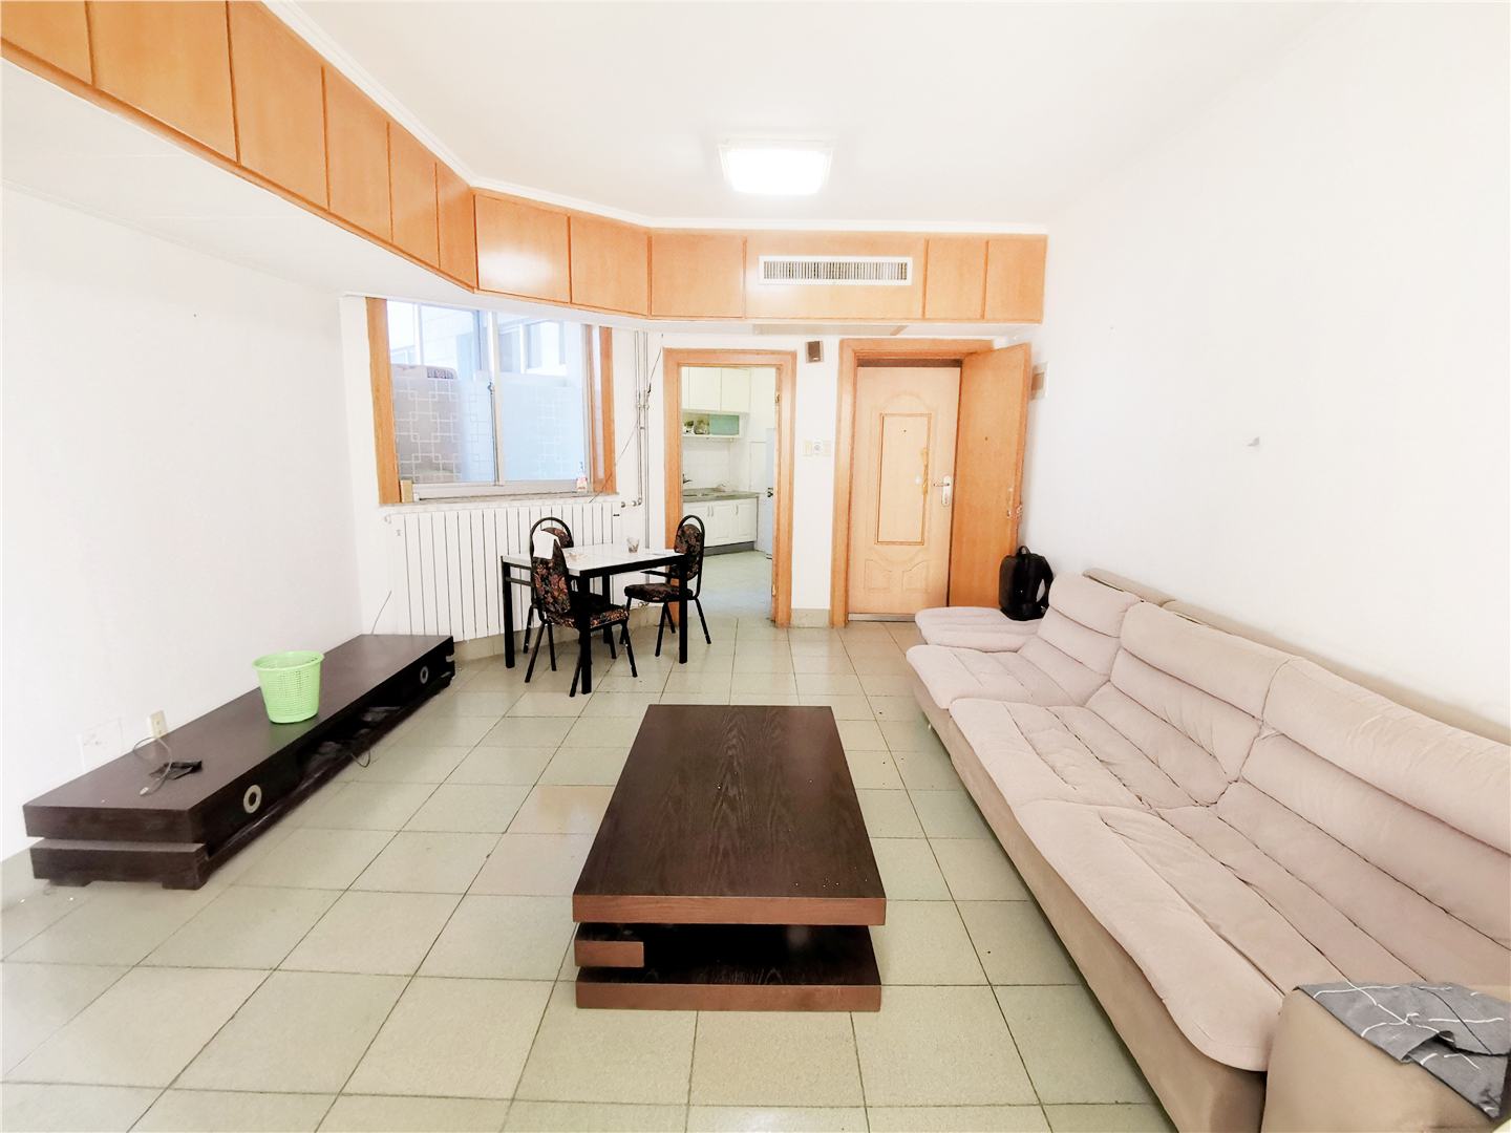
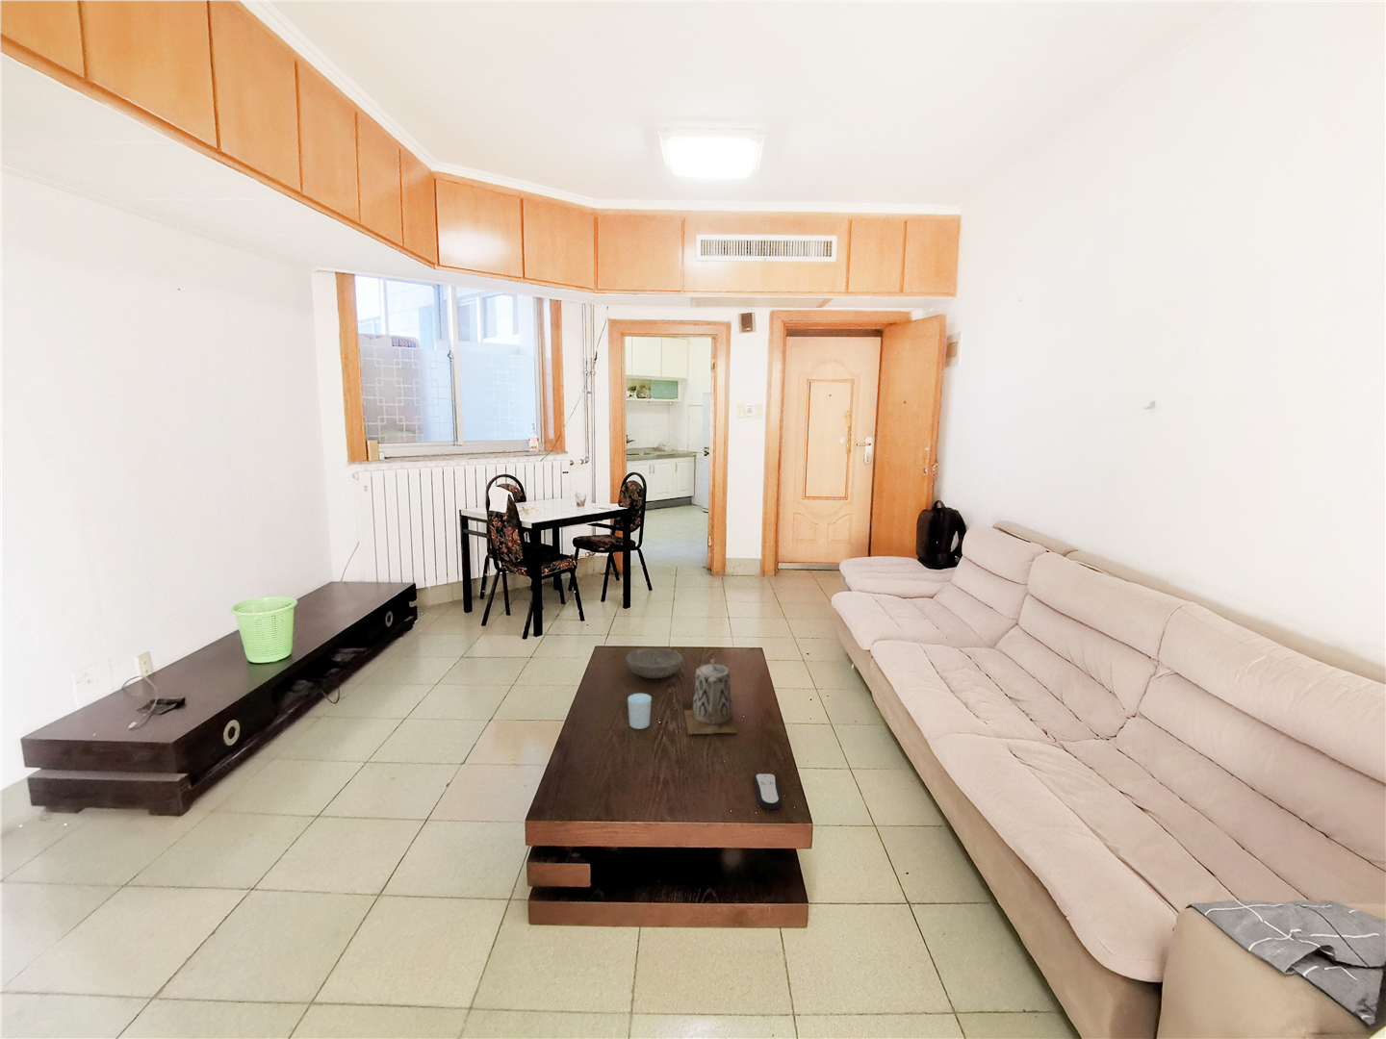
+ remote control [752,773,782,810]
+ cup [626,693,653,730]
+ teapot [683,659,739,735]
+ bowl [625,647,683,679]
